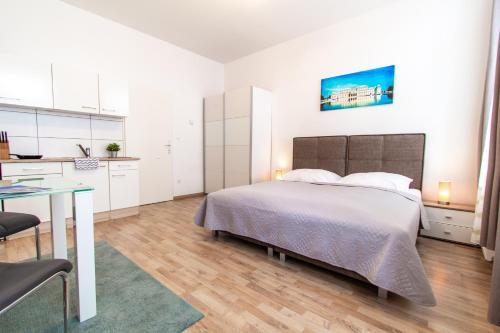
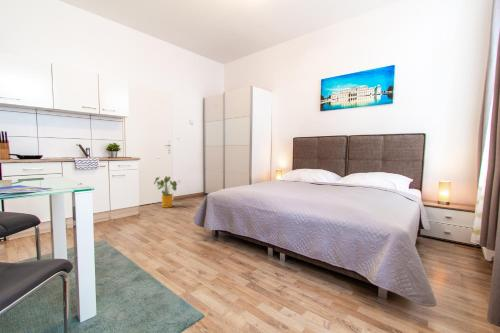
+ house plant [153,175,178,209]
